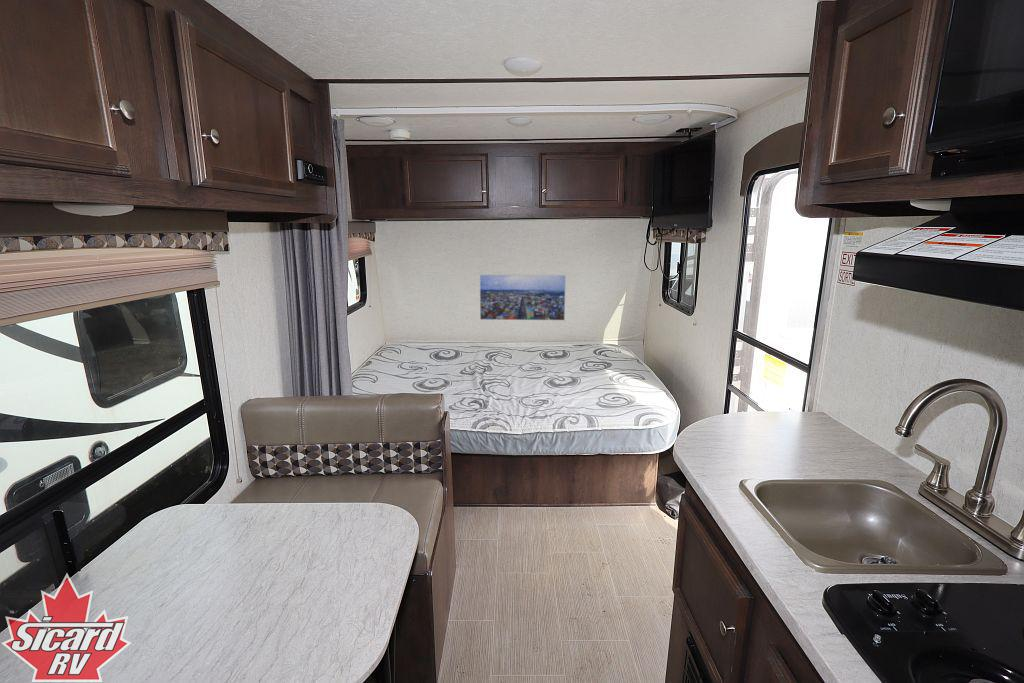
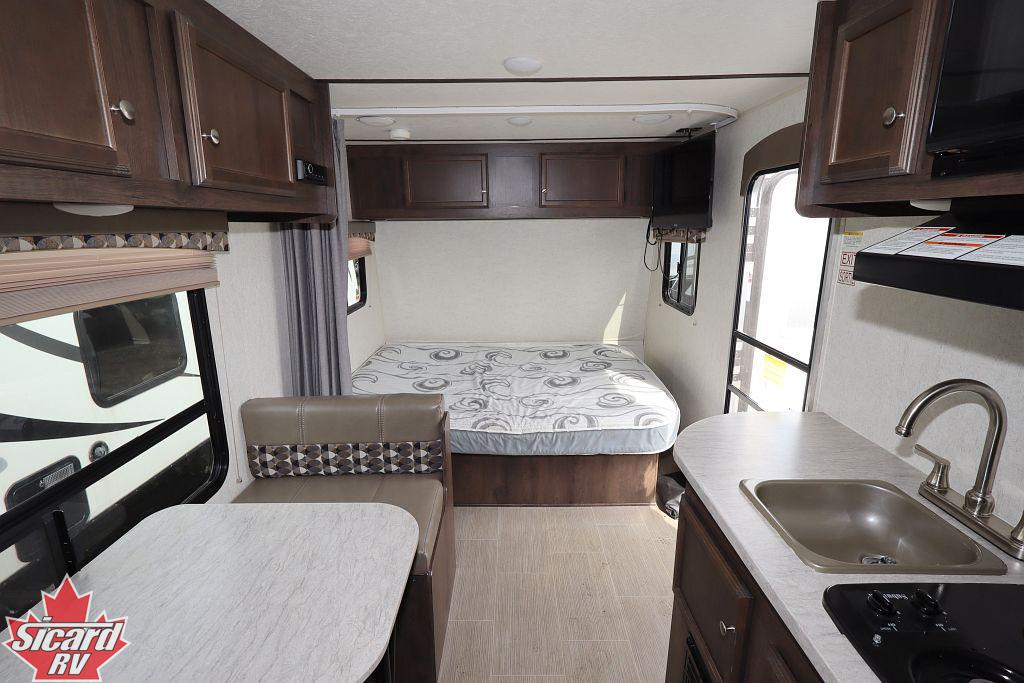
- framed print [479,274,567,321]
